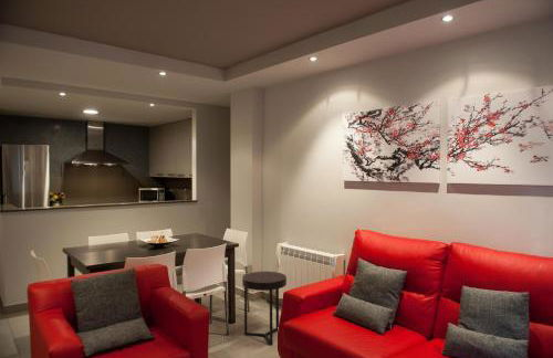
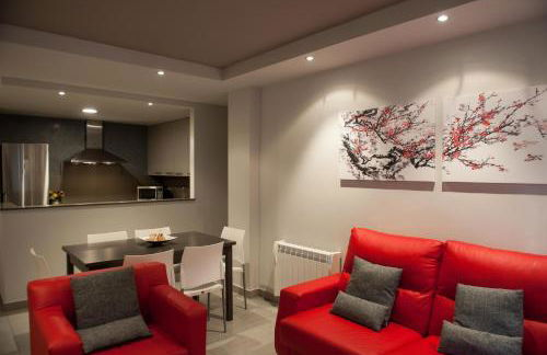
- side table [241,271,288,346]
